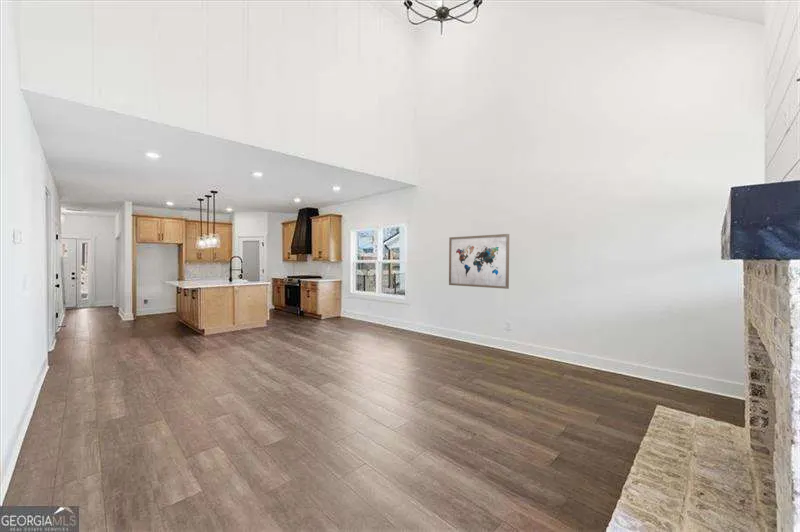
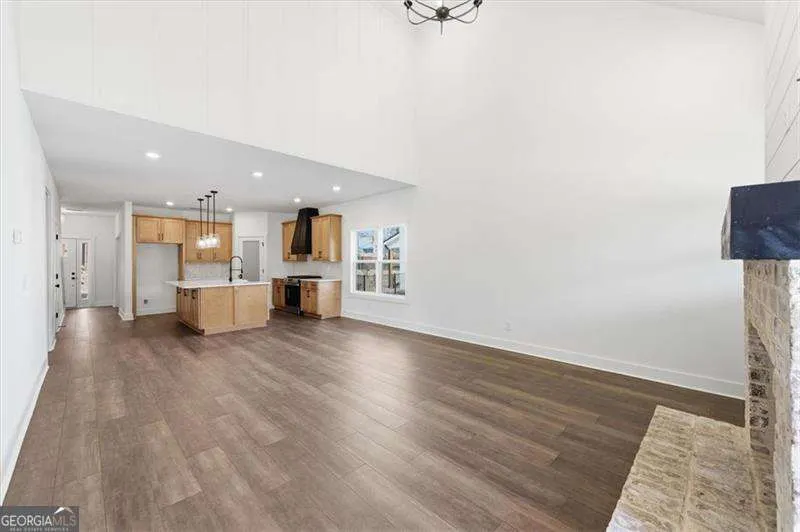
- wall art [448,233,510,290]
